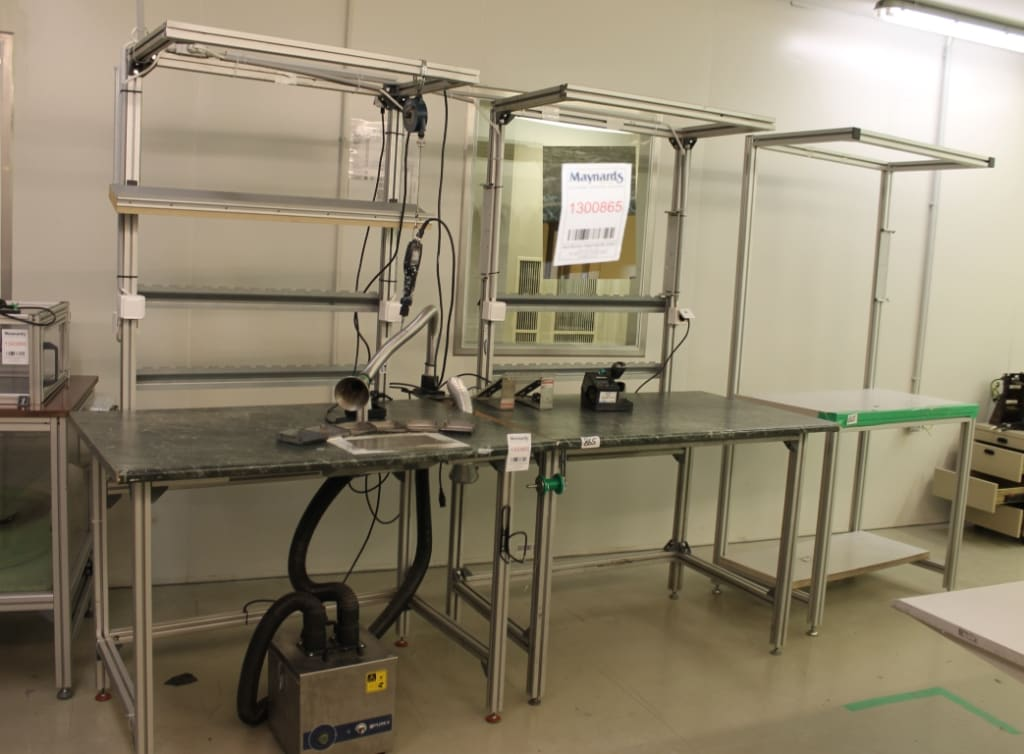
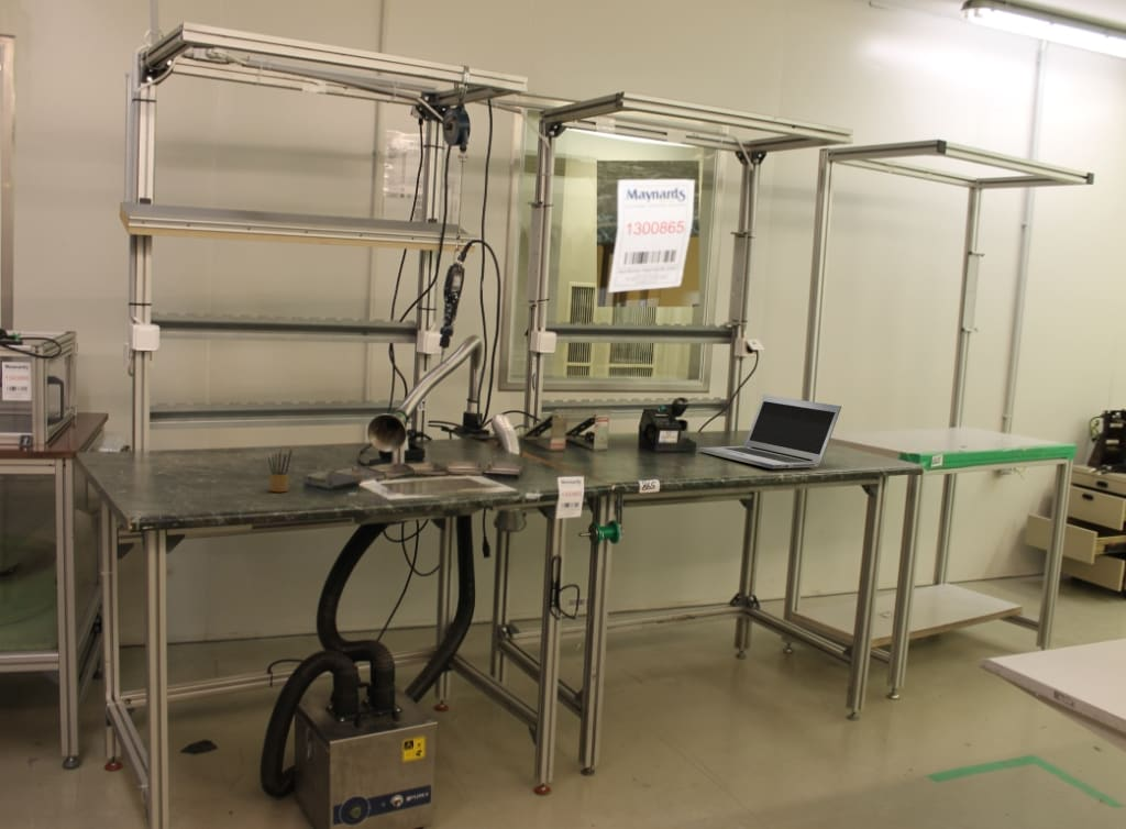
+ pencil box [267,446,292,493]
+ laptop [697,394,842,469]
